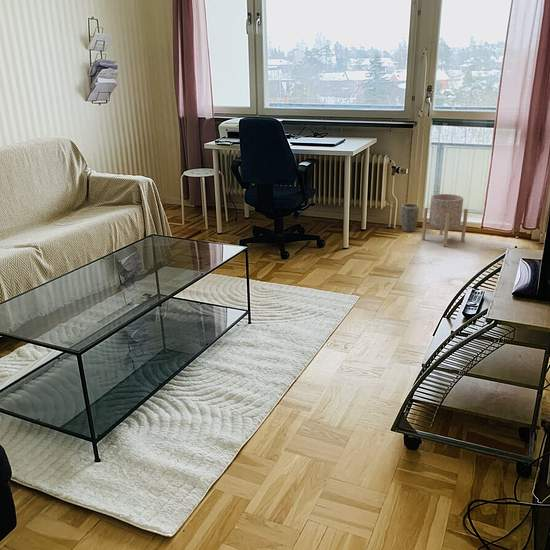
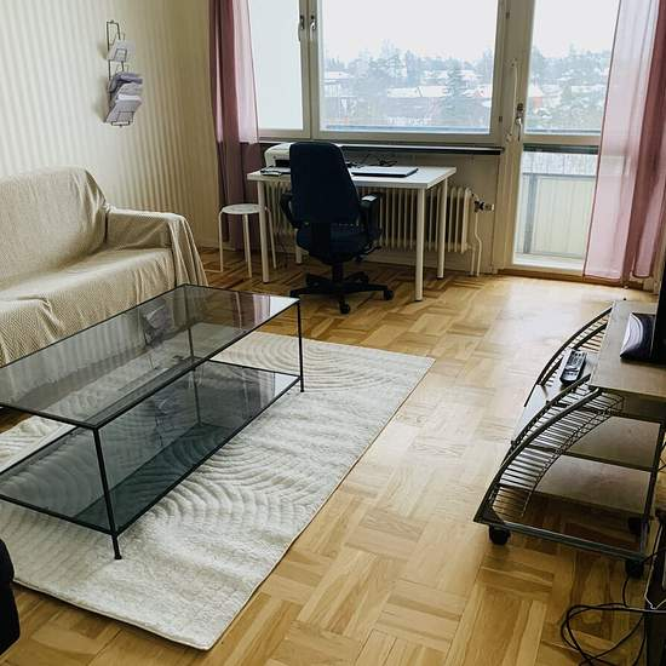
- planter [421,193,469,247]
- plant pot [400,203,420,233]
